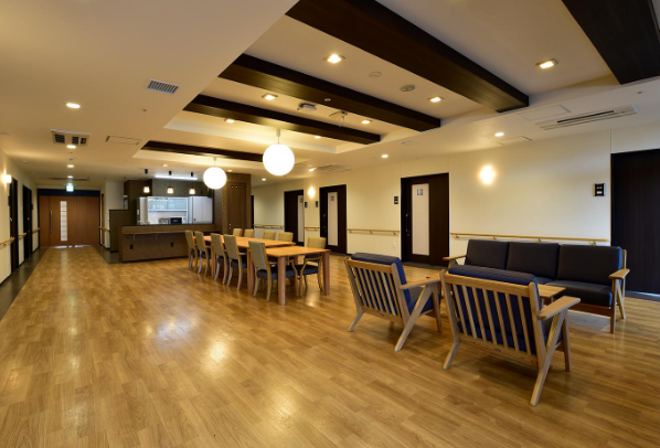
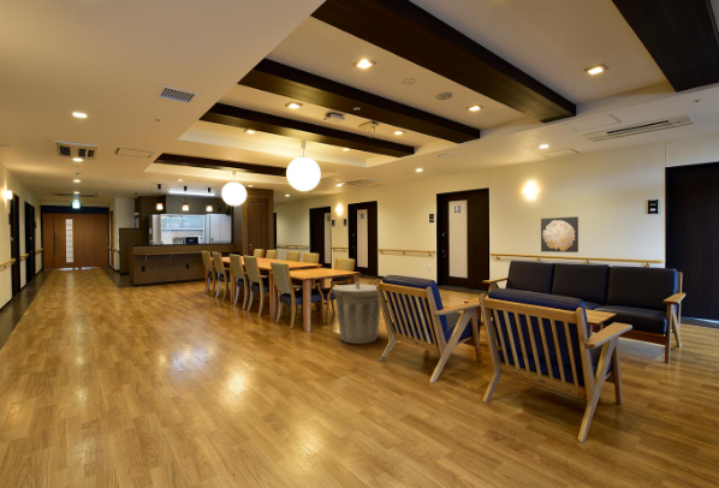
+ trash can [332,281,382,345]
+ wall art [540,215,580,254]
